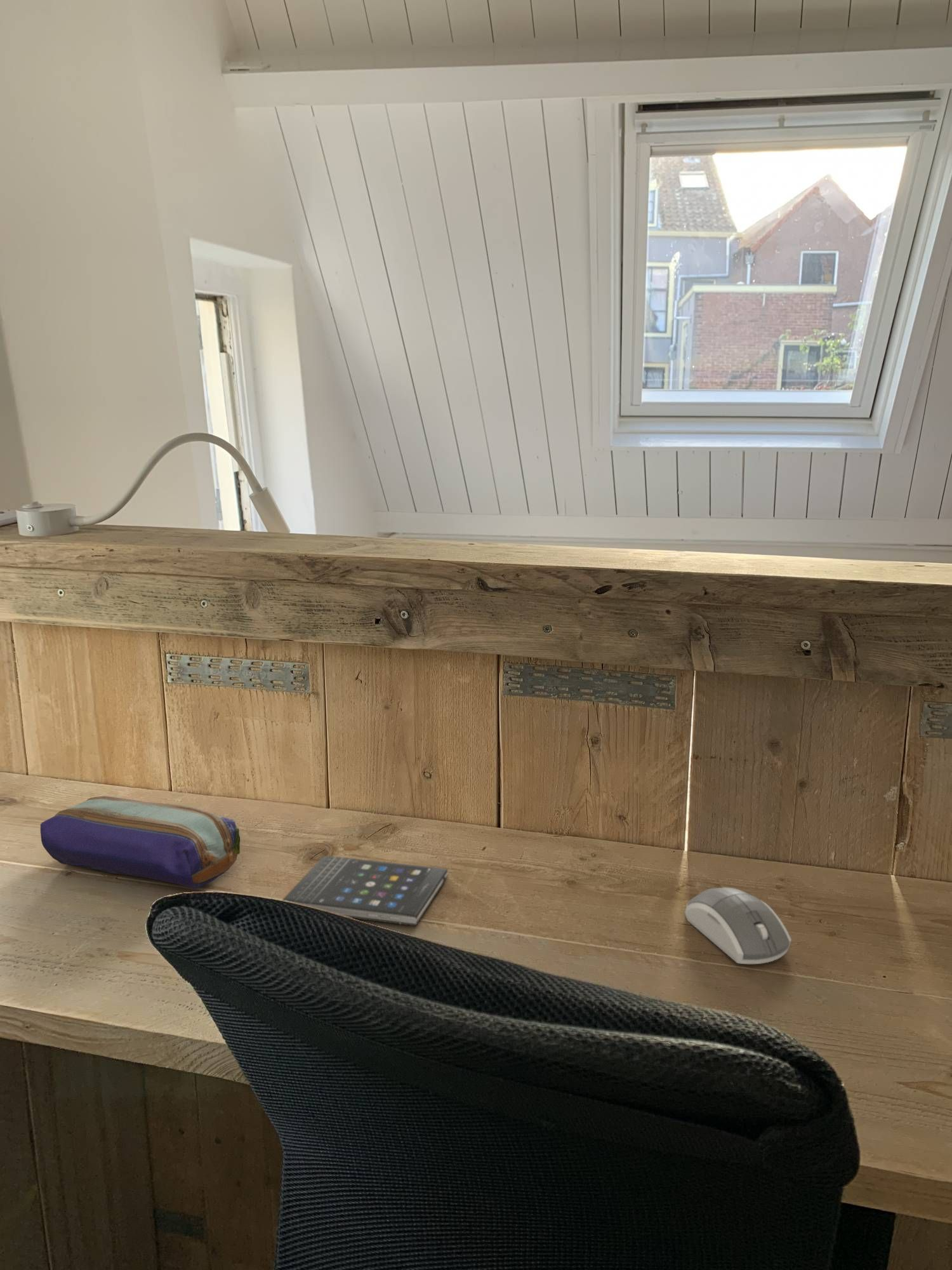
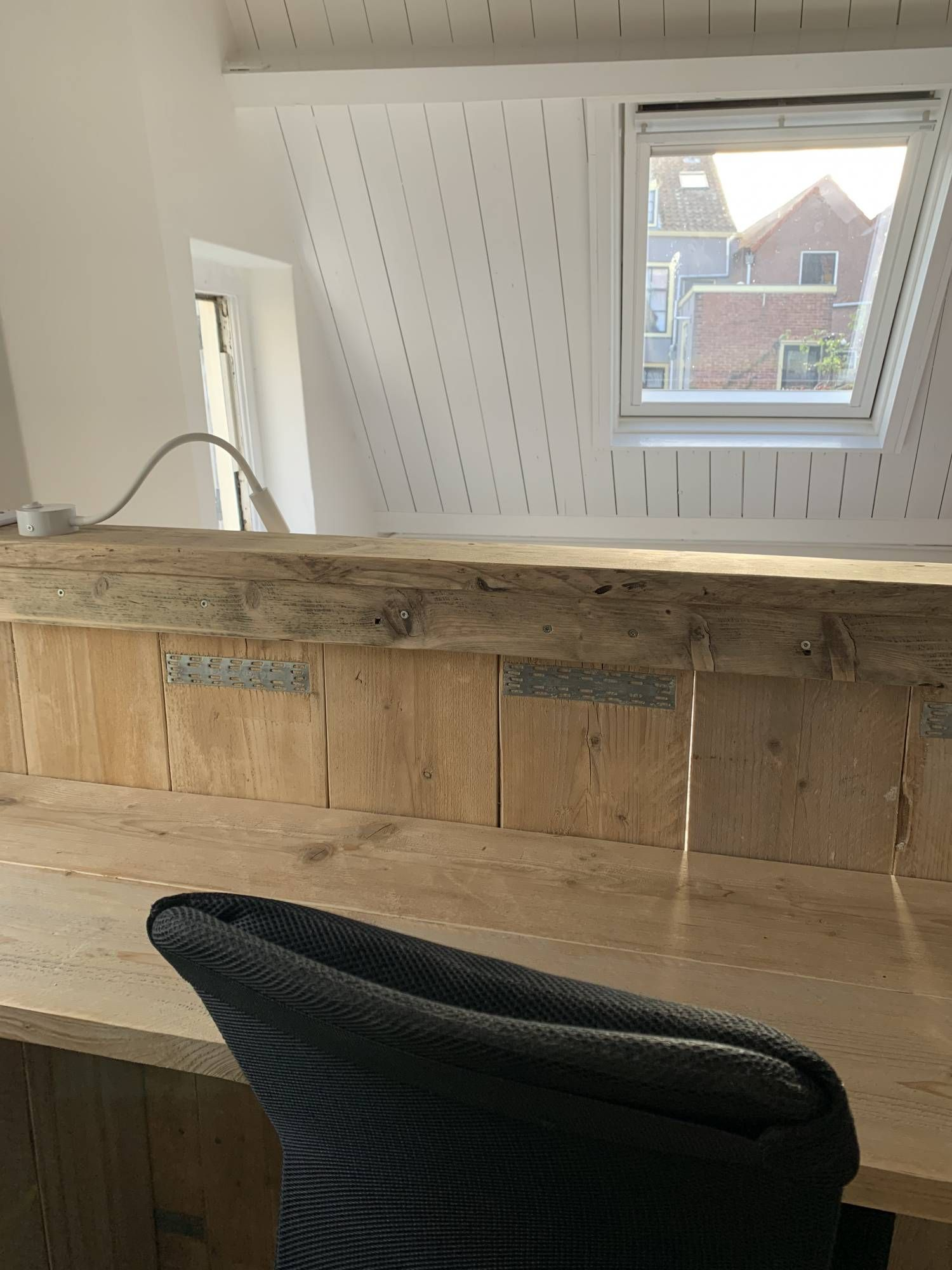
- pencil case [40,796,241,889]
- computer mouse [685,886,792,965]
- smartphone [282,855,449,926]
